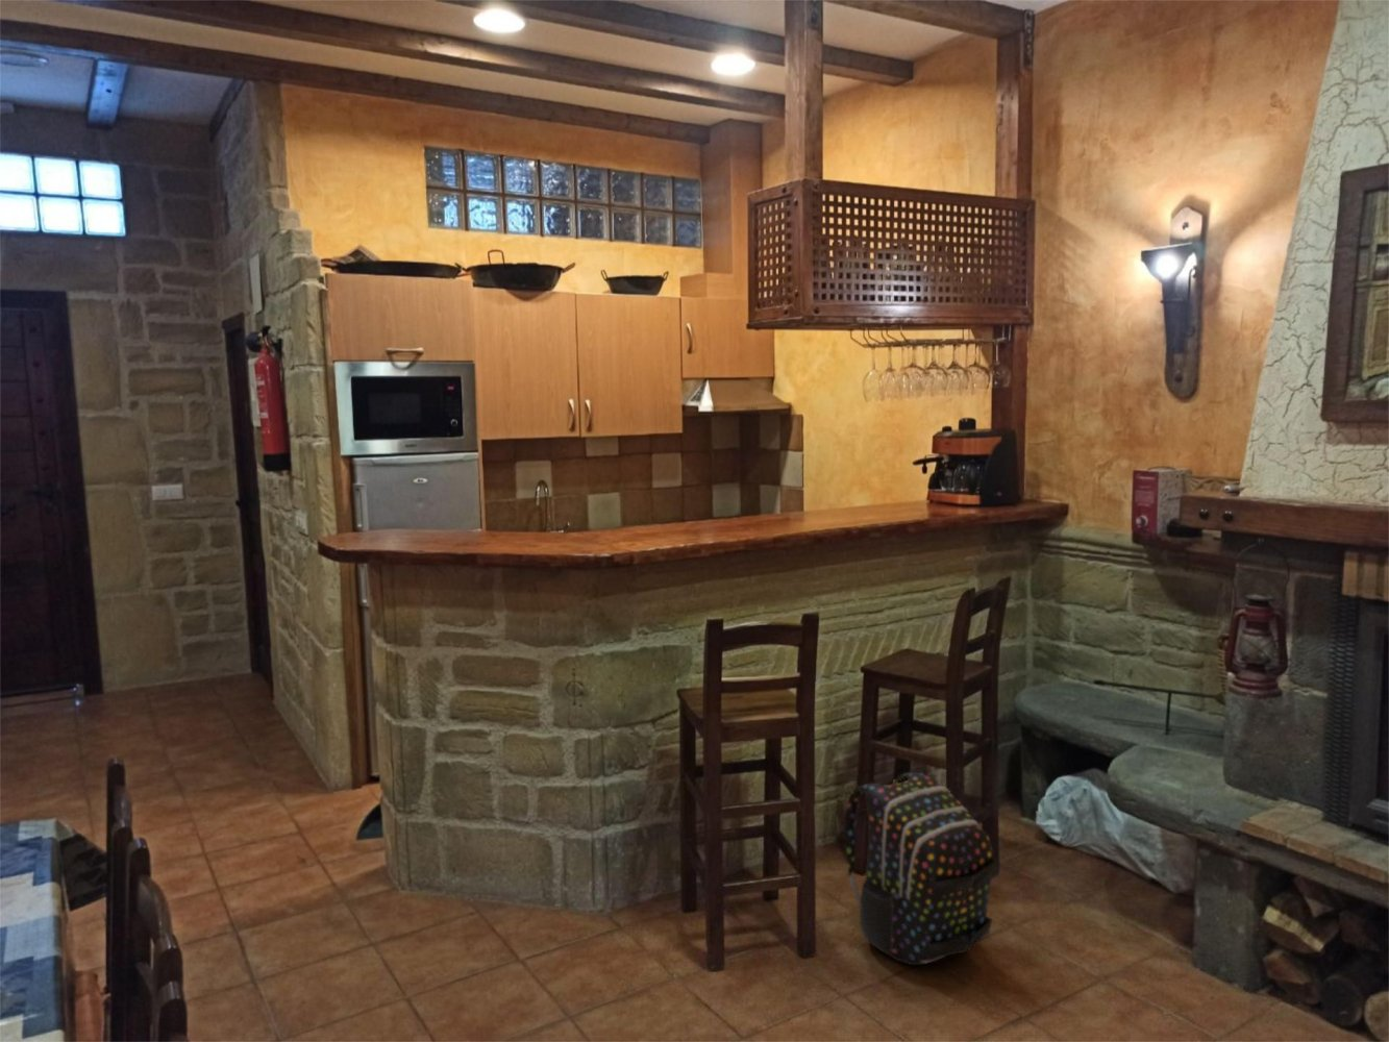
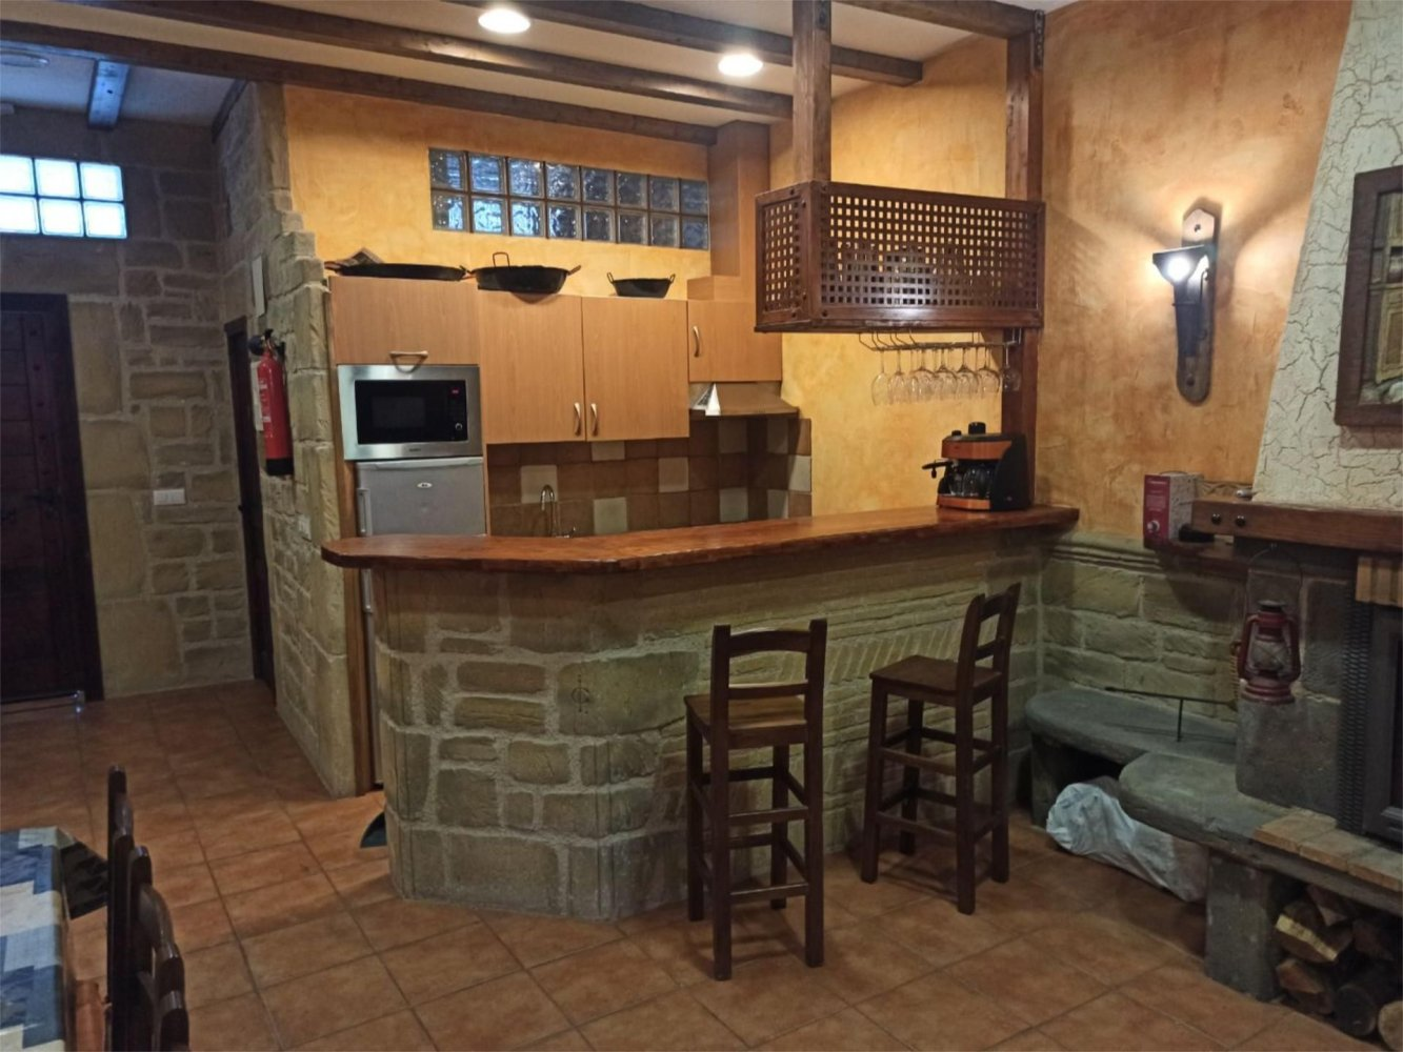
- backpack [844,771,1000,966]
